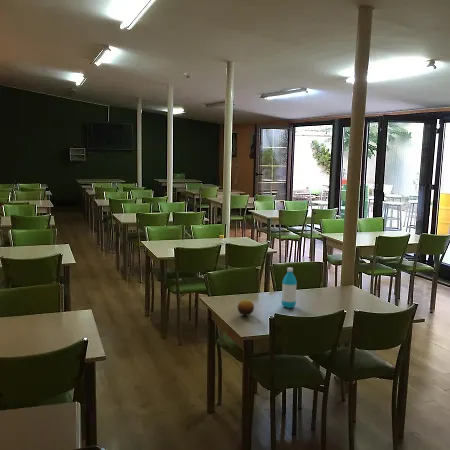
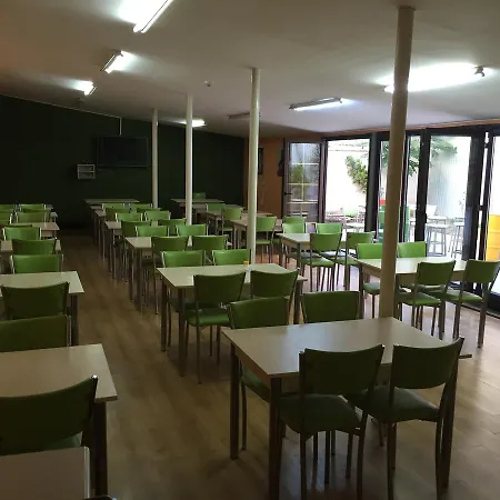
- water bottle [280,267,298,309]
- fruit [237,298,255,317]
